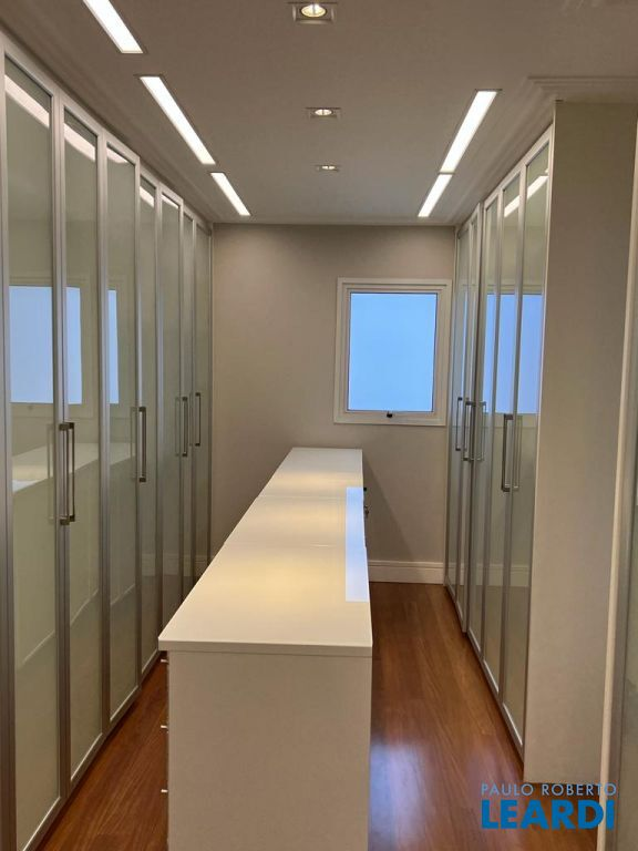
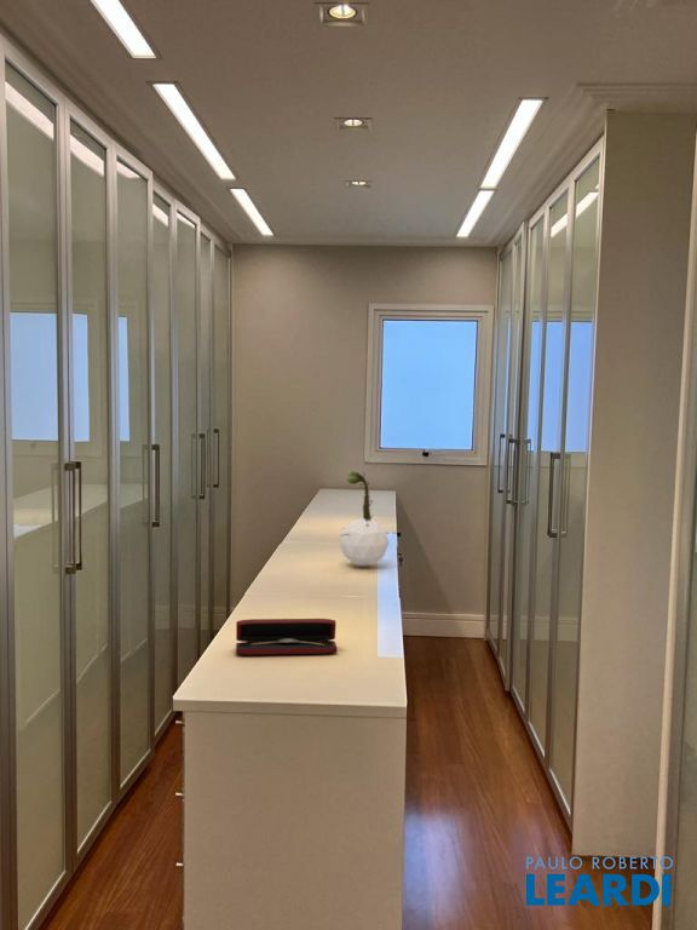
+ plant [339,471,401,568]
+ jewelry box [235,618,338,656]
